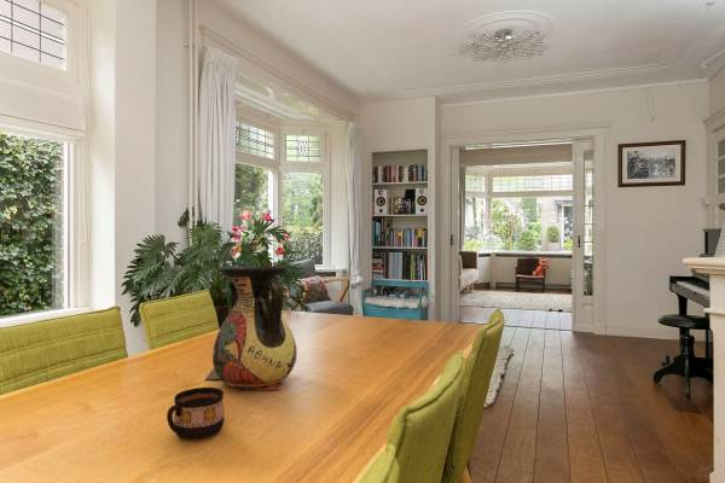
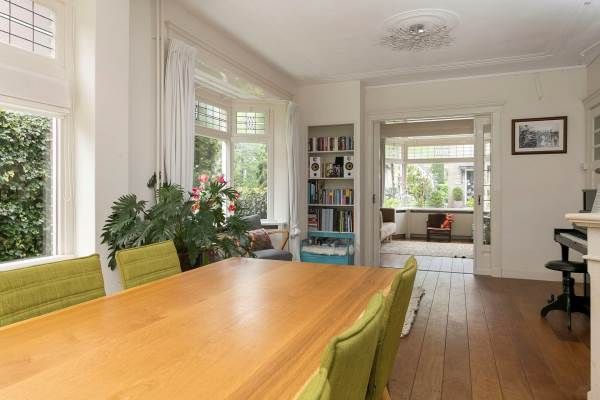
- vase [203,264,298,392]
- cup [166,386,226,441]
